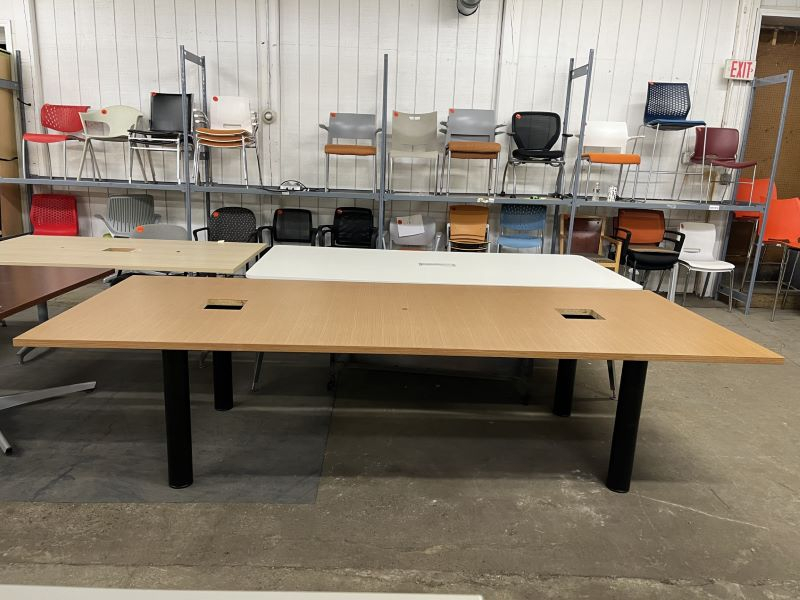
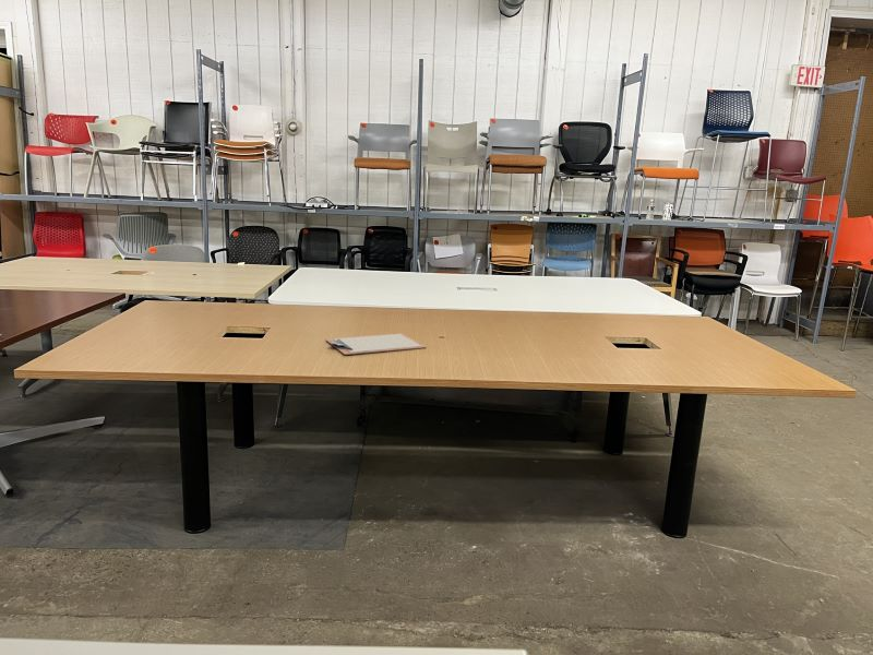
+ clipboard [324,332,427,356]
